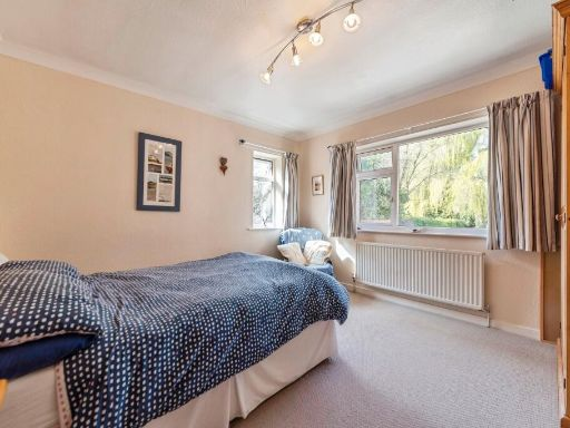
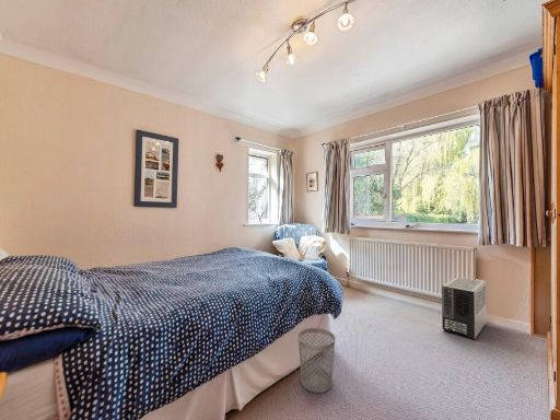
+ air purifier [441,277,488,340]
+ wastebasket [296,327,337,394]
